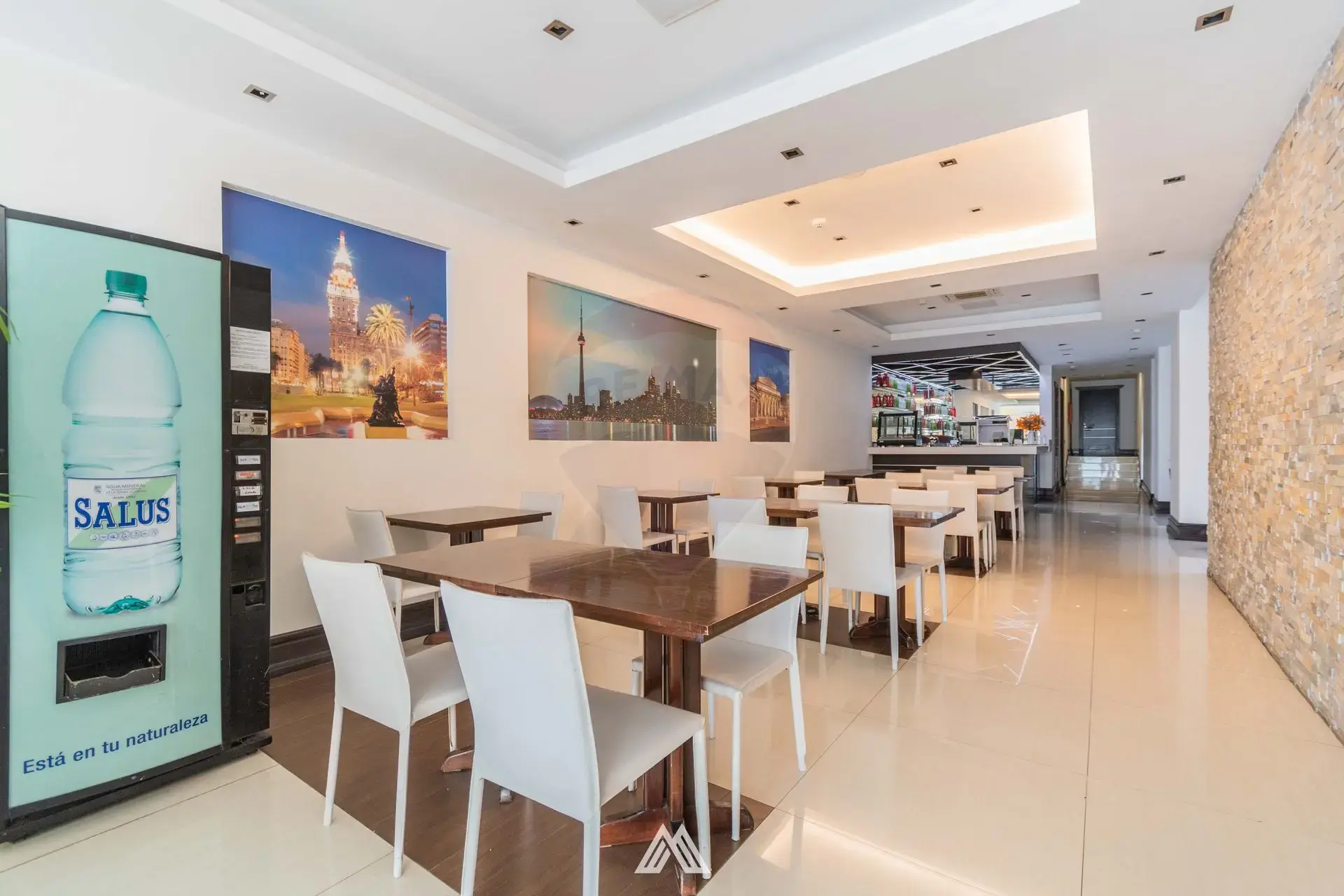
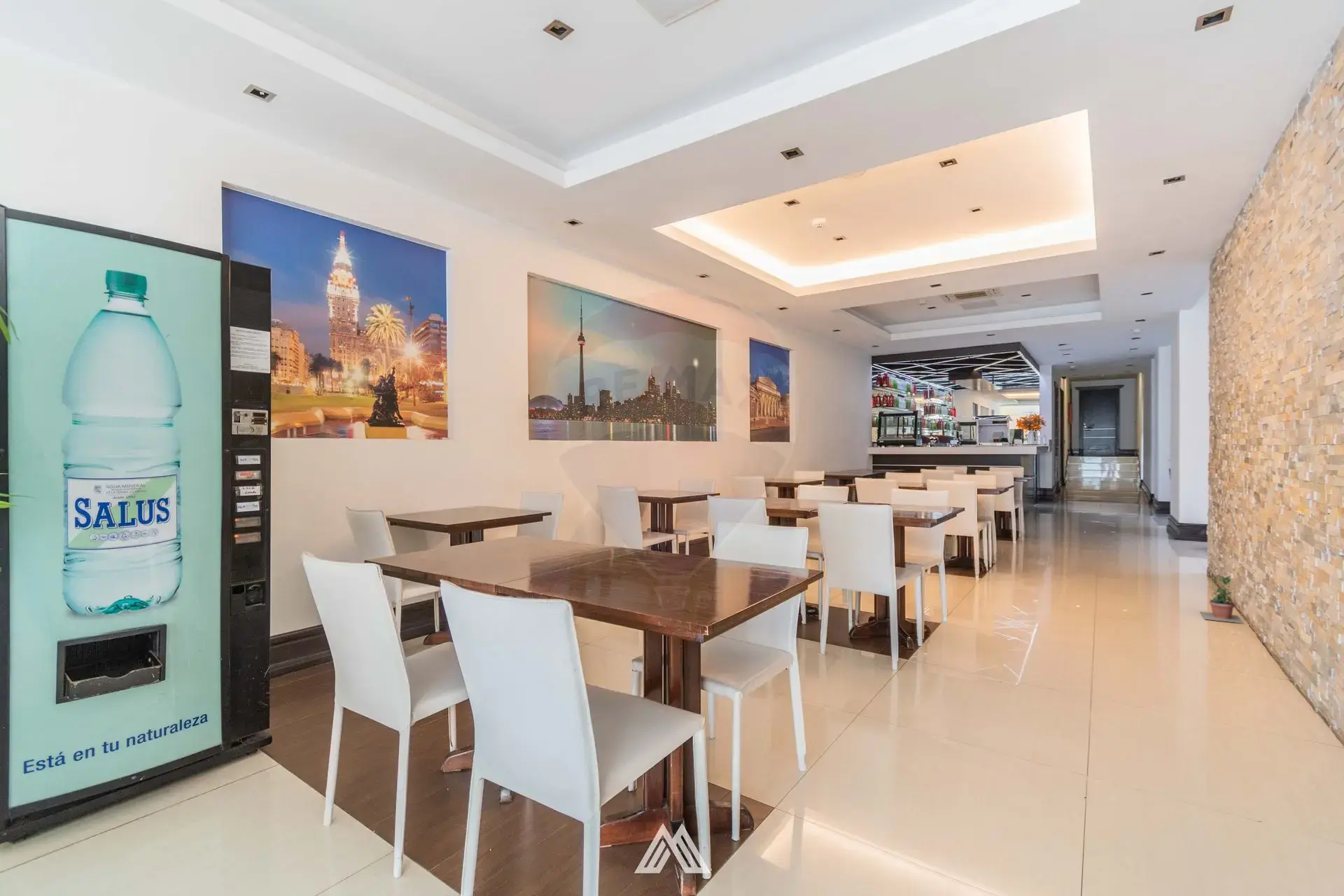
+ potted plant [1200,573,1245,624]
